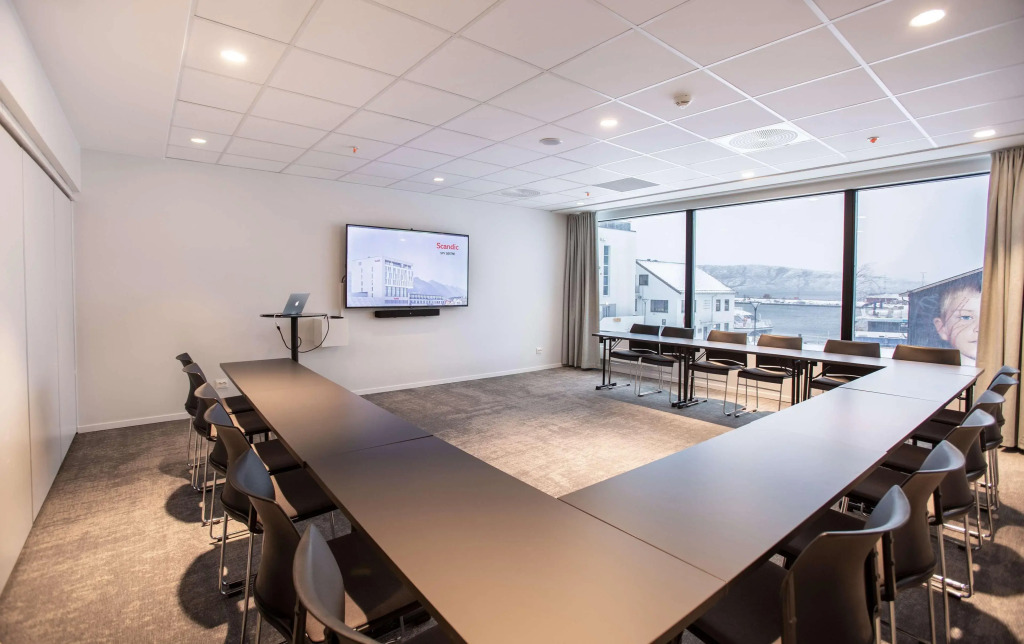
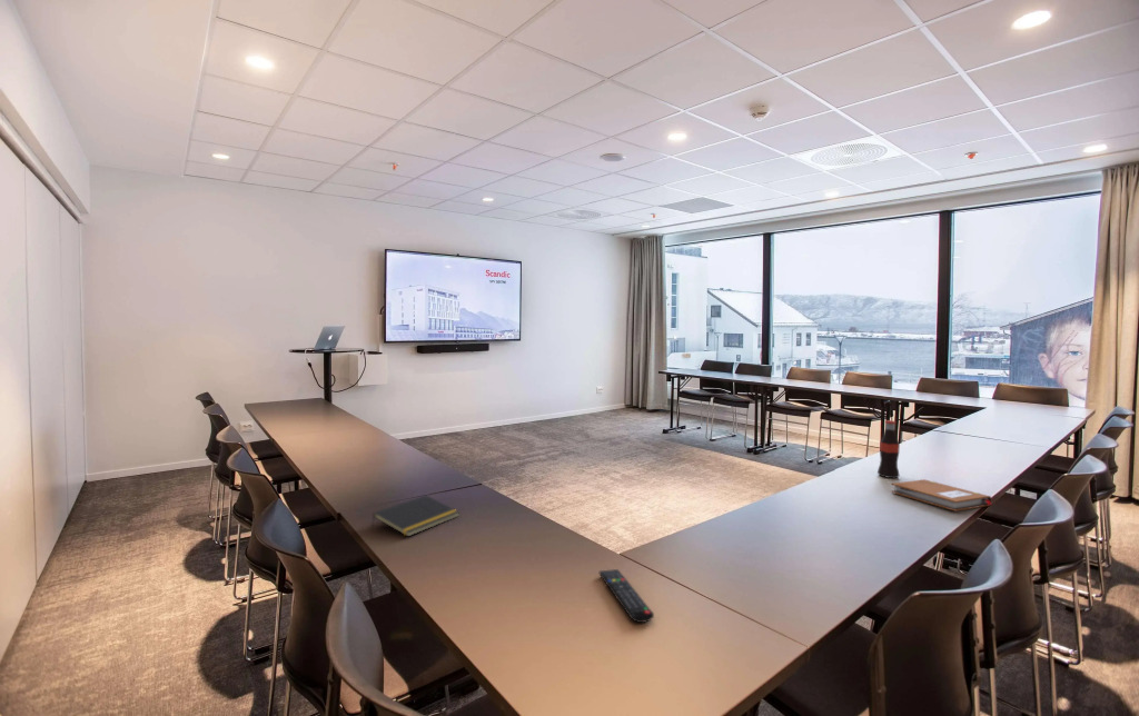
+ bottle [876,419,901,479]
+ notepad [370,495,460,537]
+ remote control [598,568,655,624]
+ notebook [890,478,992,513]
